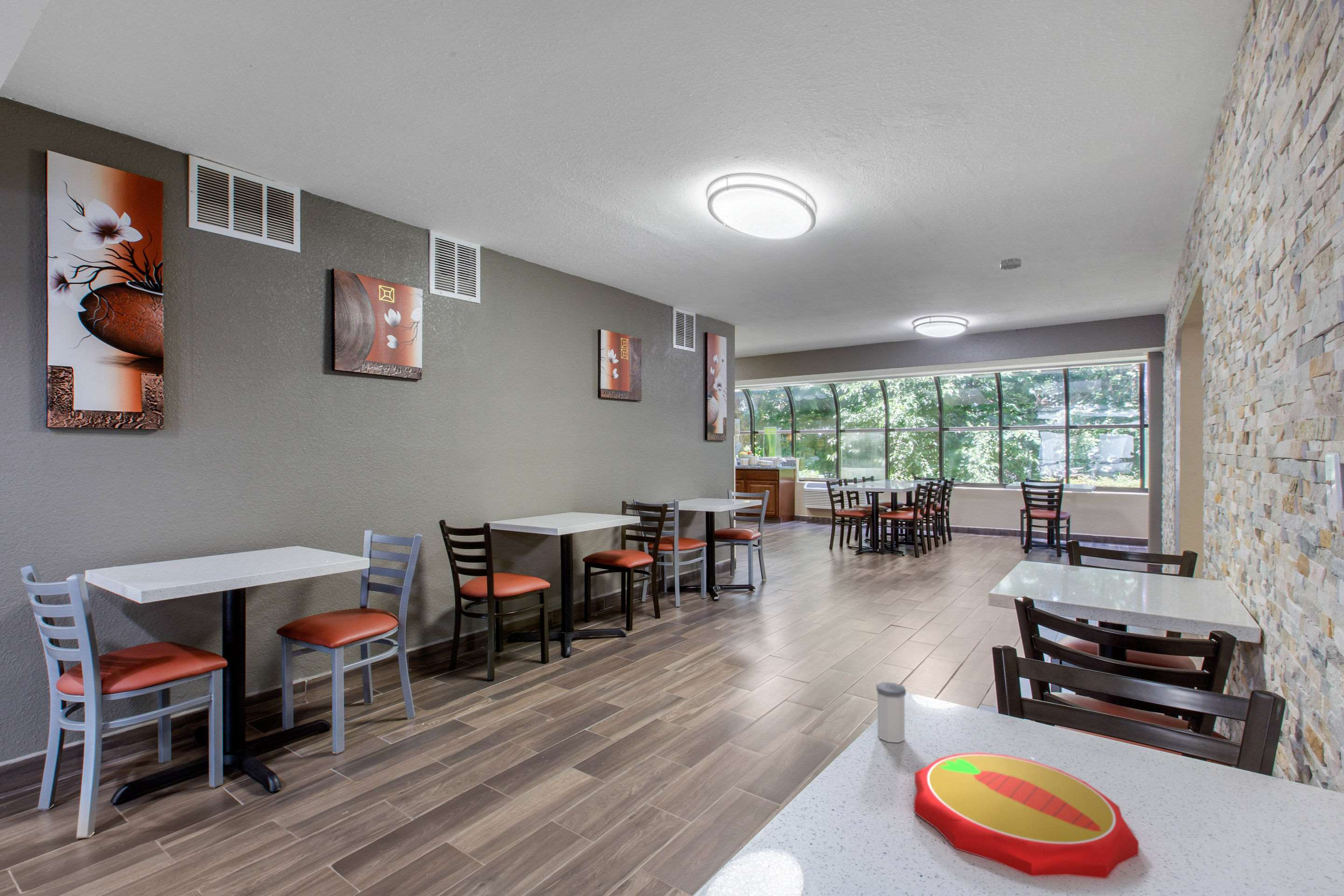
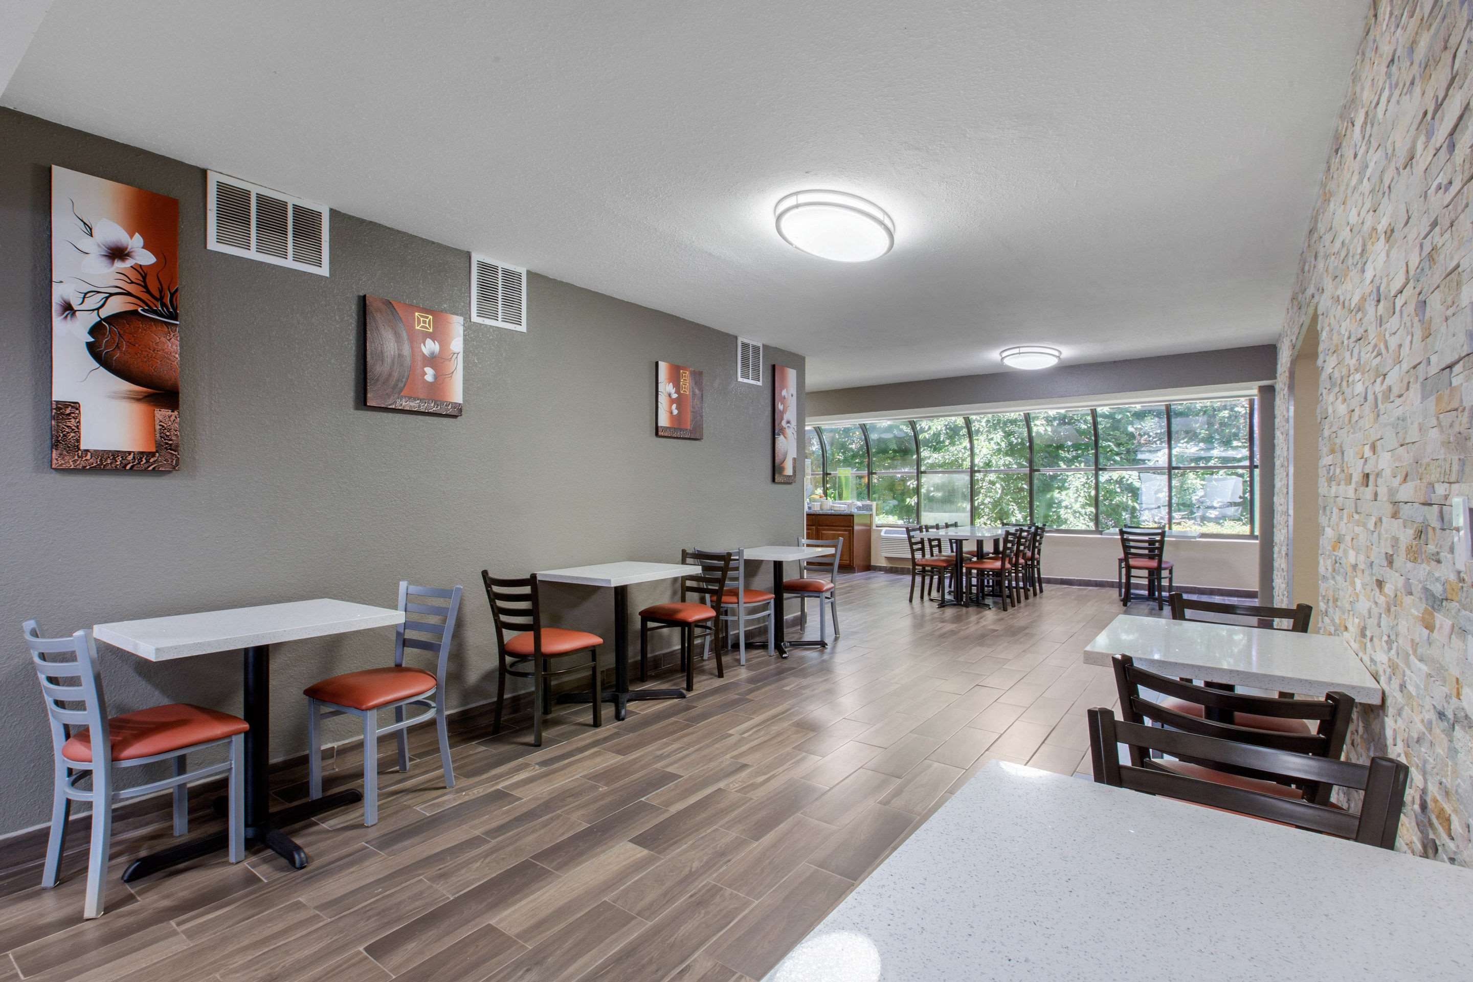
- salt shaker [876,682,906,743]
- smoke detector [1000,258,1022,270]
- plate [913,752,1139,879]
